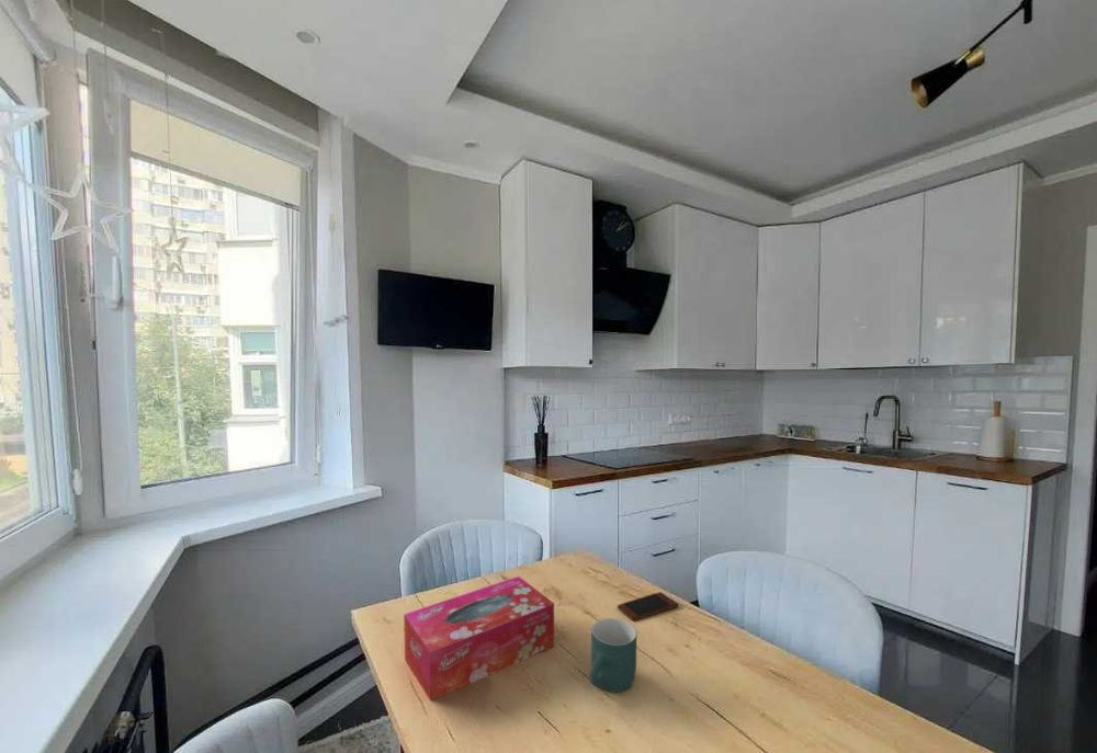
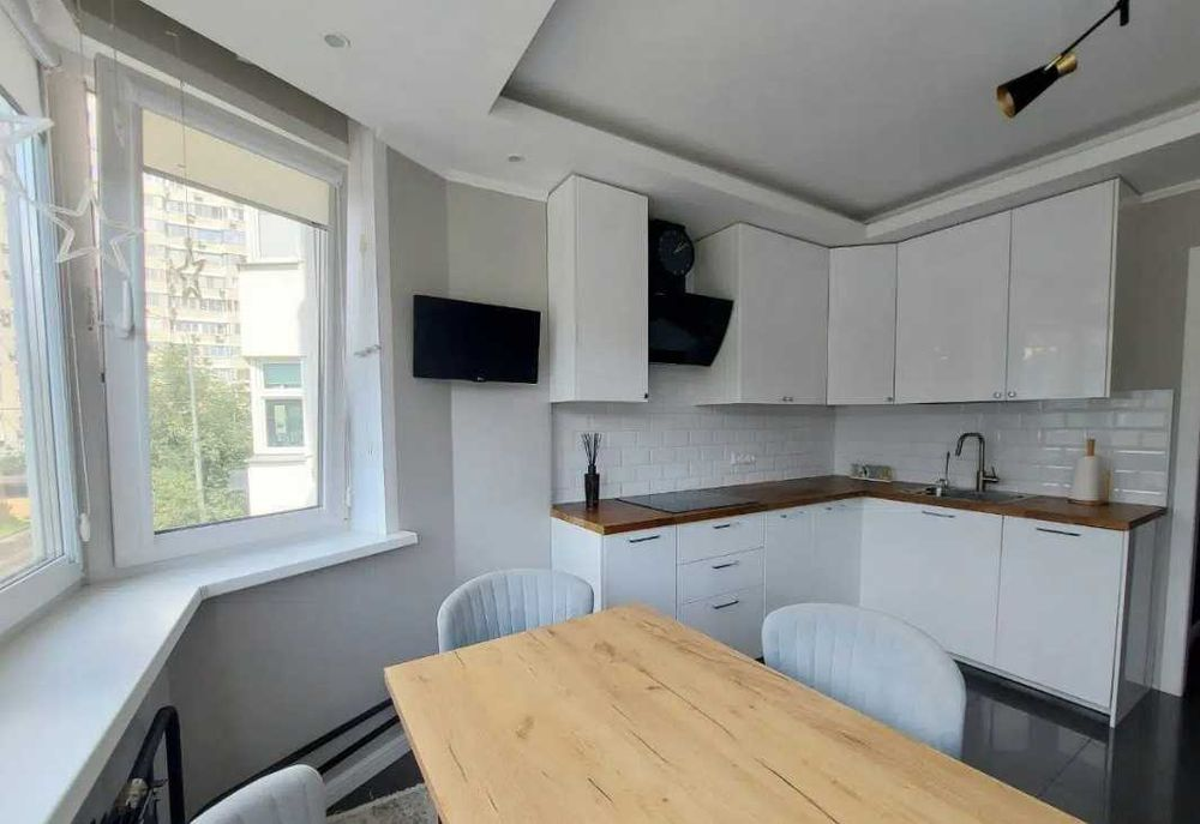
- tissue box [403,575,555,701]
- mug [589,617,637,694]
- smartphone [617,591,679,621]
